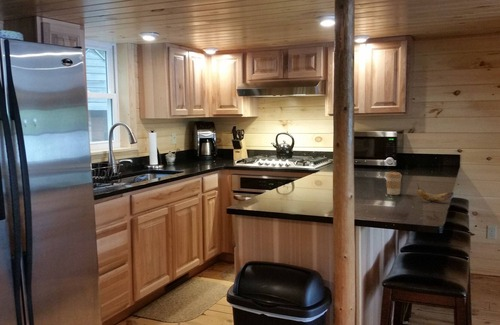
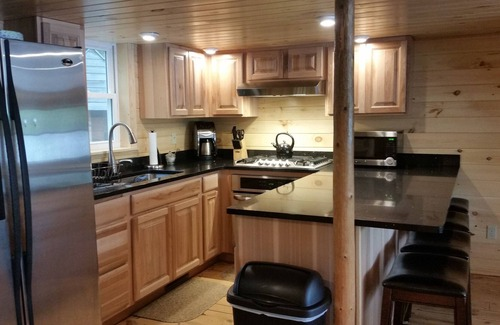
- banana [415,181,455,203]
- coffee cup [385,171,403,196]
